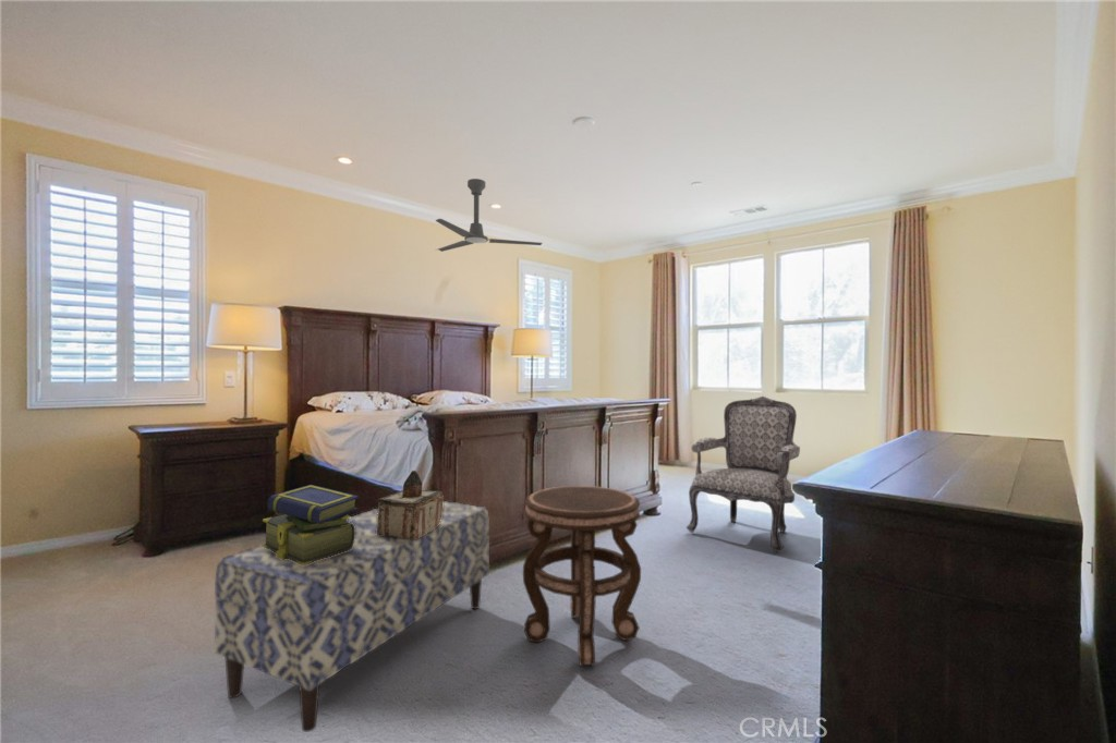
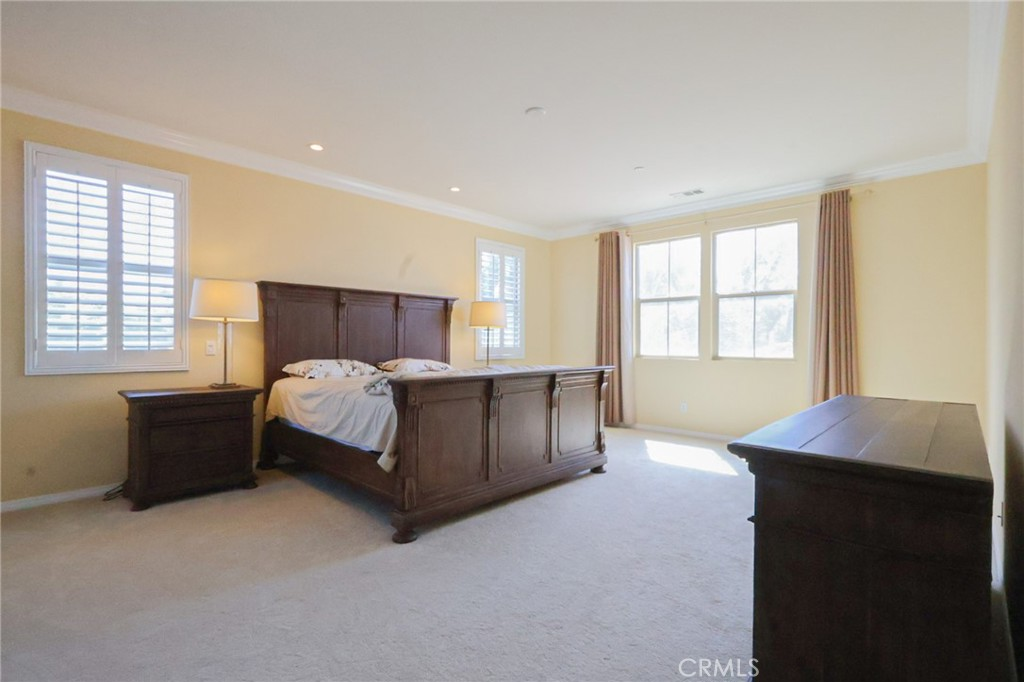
- ceiling fan [434,178,543,253]
- bench [214,500,490,733]
- armchair [686,395,801,553]
- decorative box [376,470,445,539]
- side table [522,485,642,668]
- stack of books [260,484,360,565]
